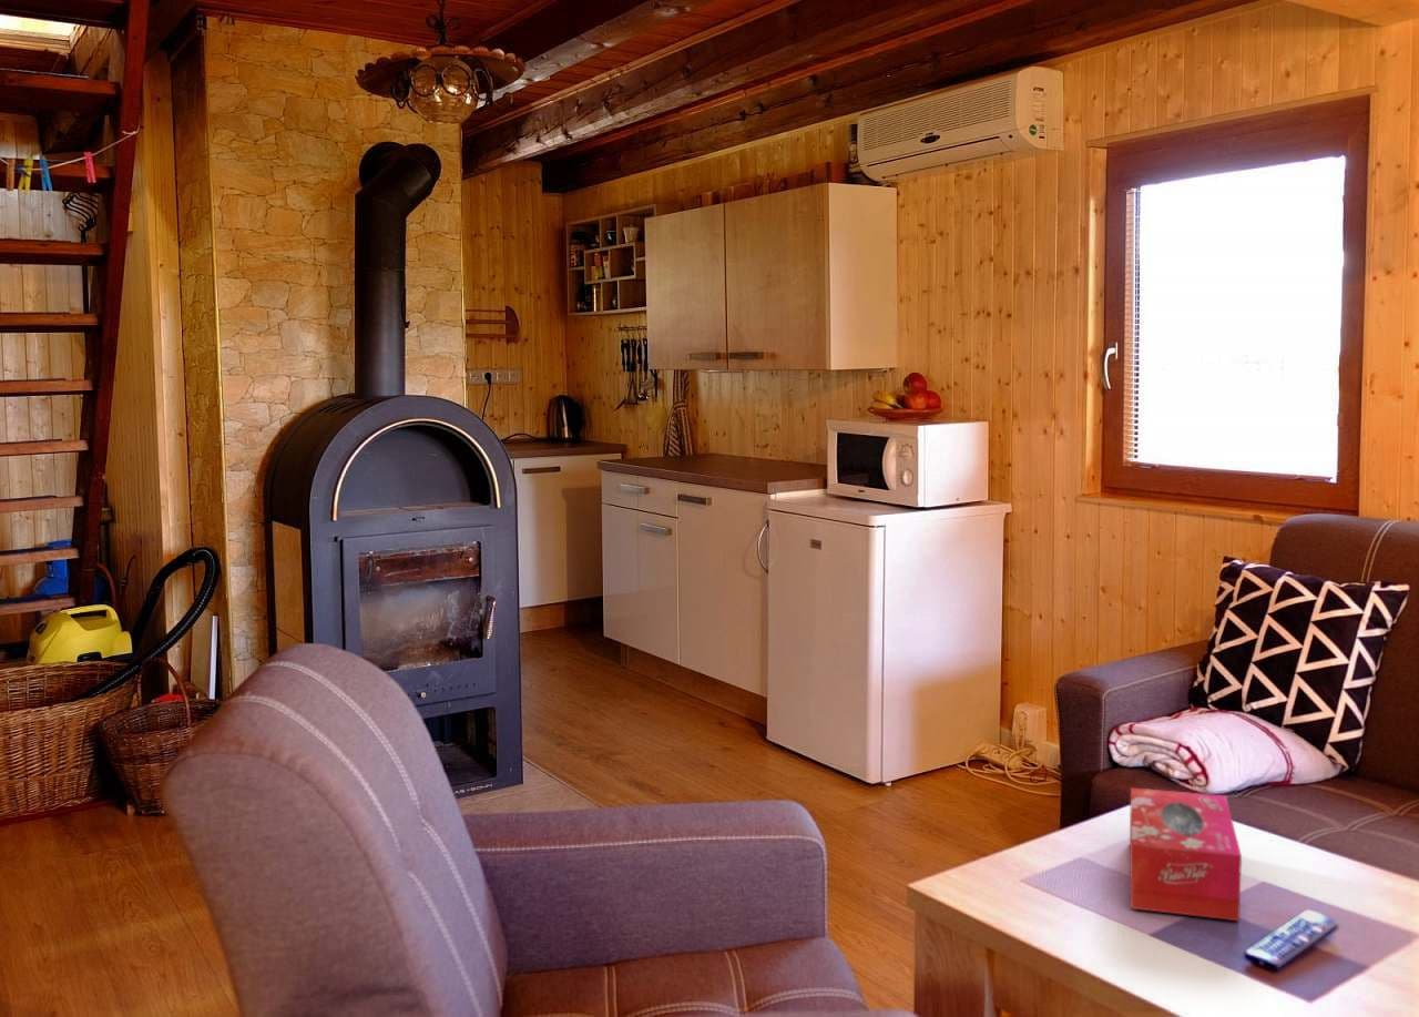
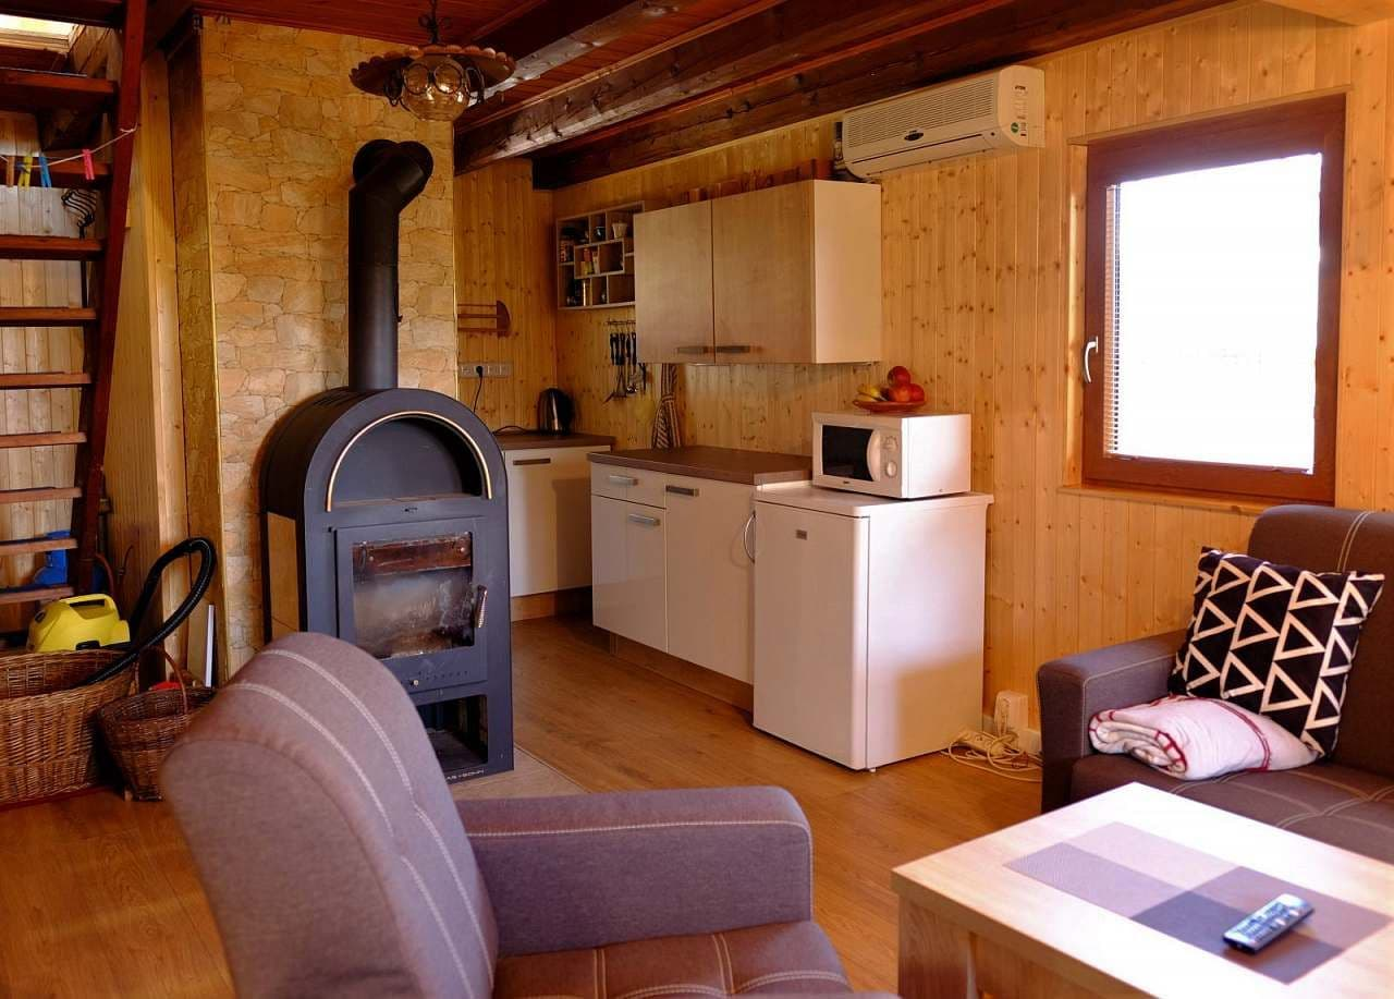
- tissue box [1129,786,1243,922]
